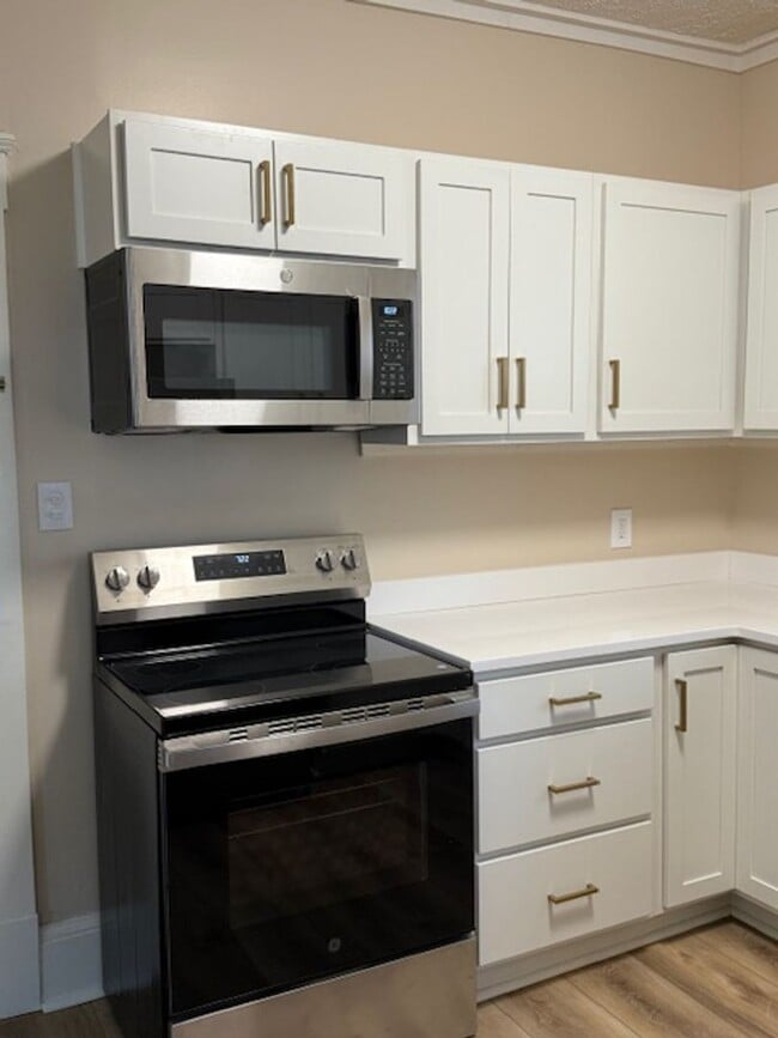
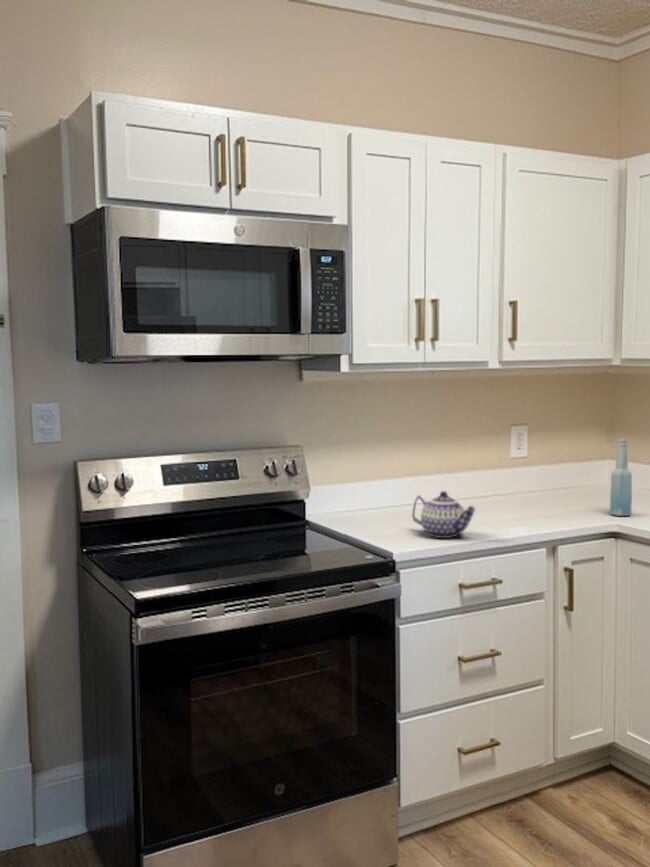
+ bottle [609,438,633,517]
+ teapot [411,490,476,539]
